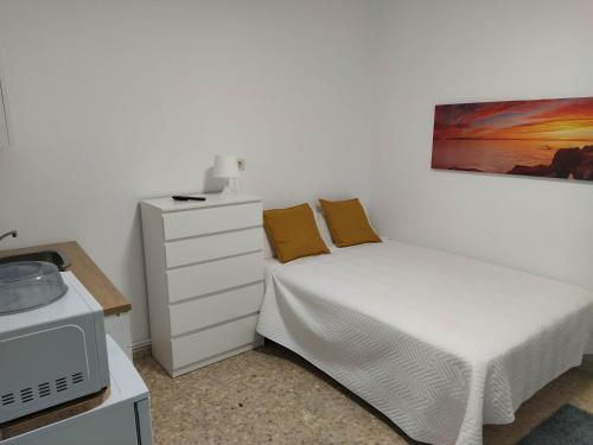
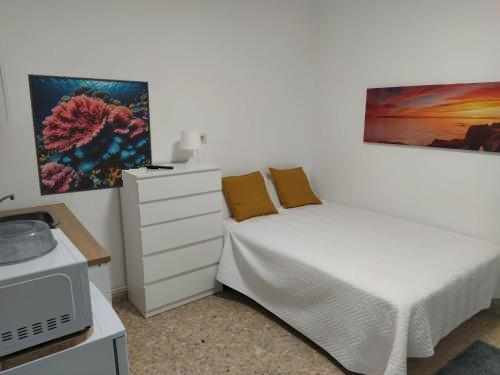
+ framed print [27,73,153,197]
